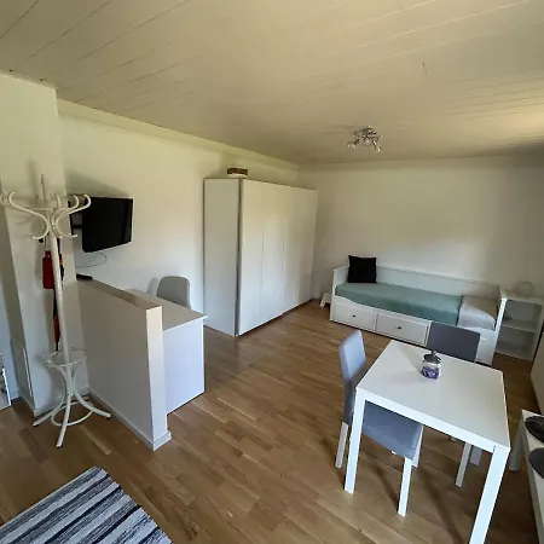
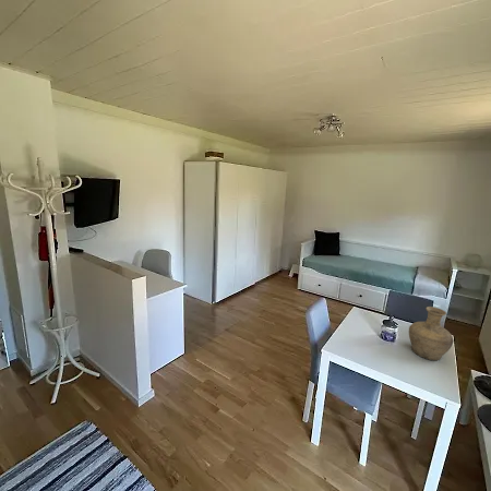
+ vase [408,306,455,361]
